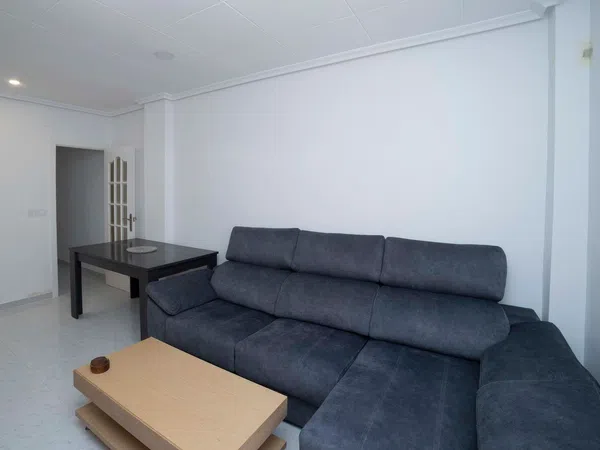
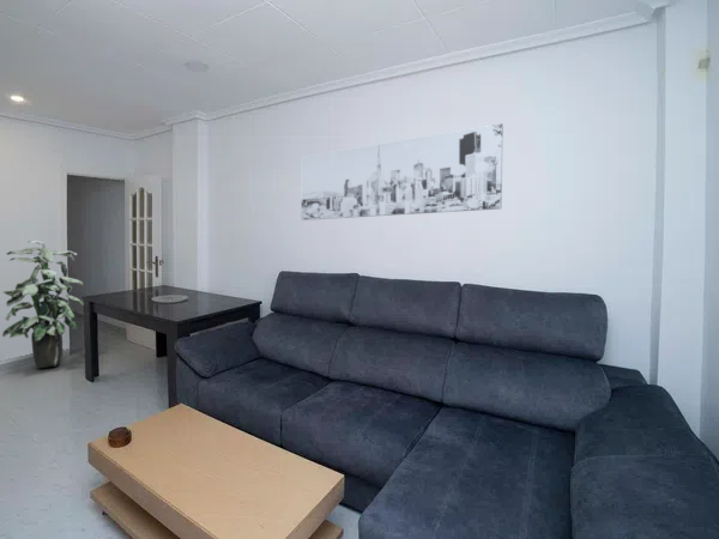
+ wall art [301,123,504,222]
+ indoor plant [1,240,85,369]
